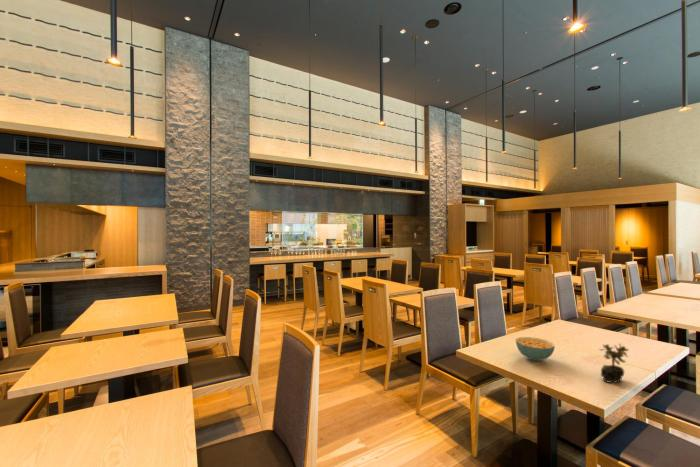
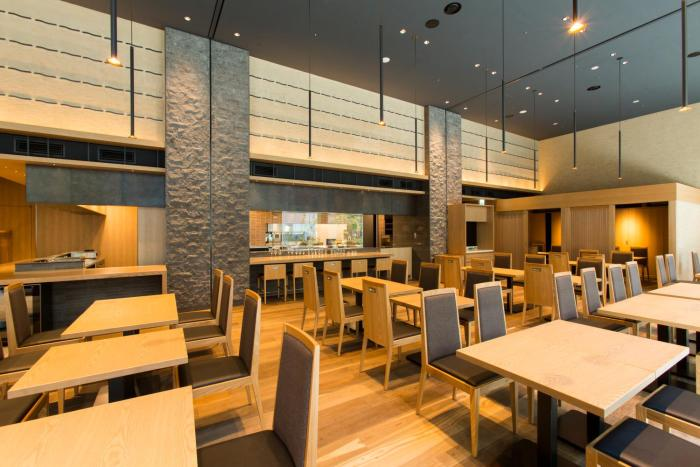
- succulent plant [598,342,630,384]
- cereal bowl [515,336,556,362]
